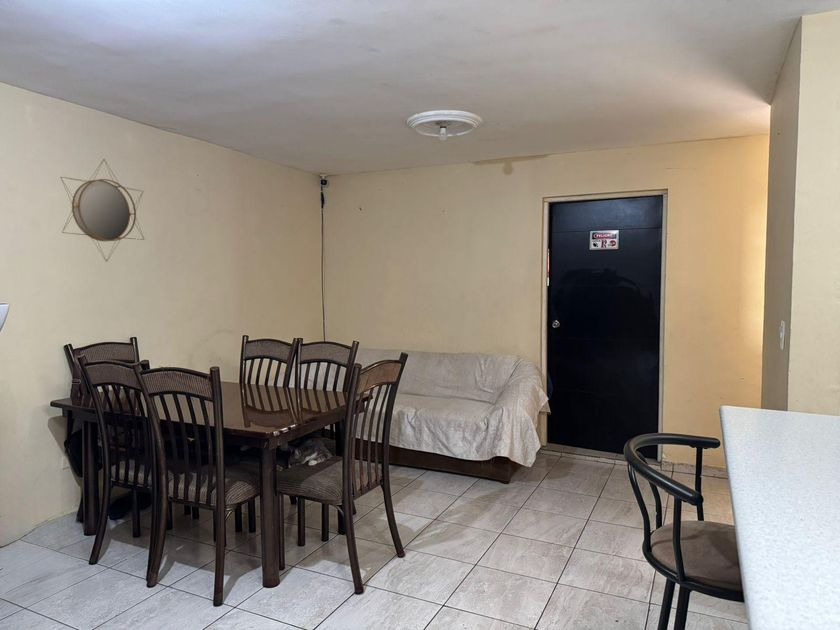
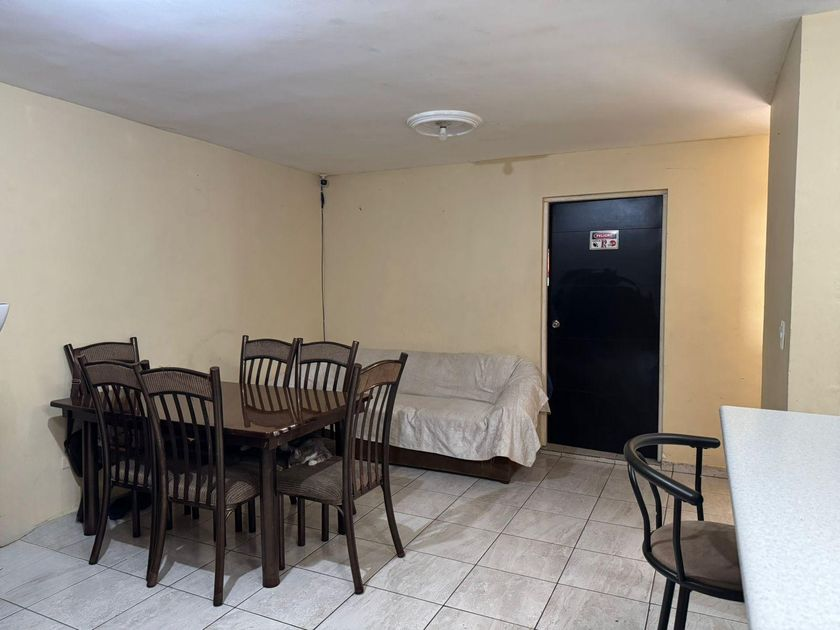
- home mirror [59,158,145,263]
